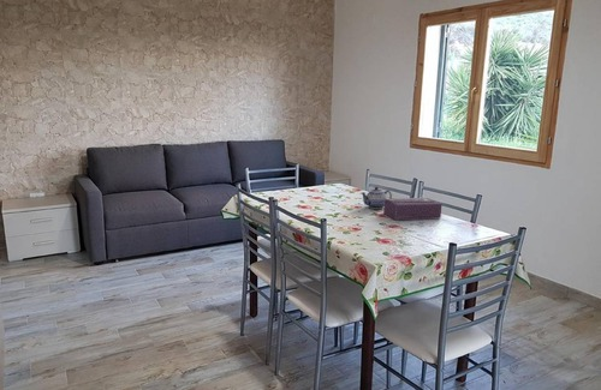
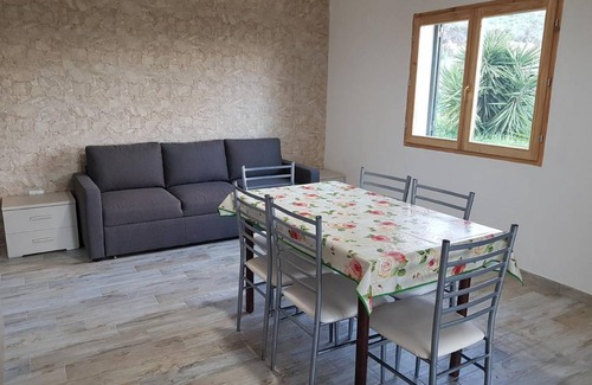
- tissue box [382,197,442,221]
- teapot [361,186,393,210]
